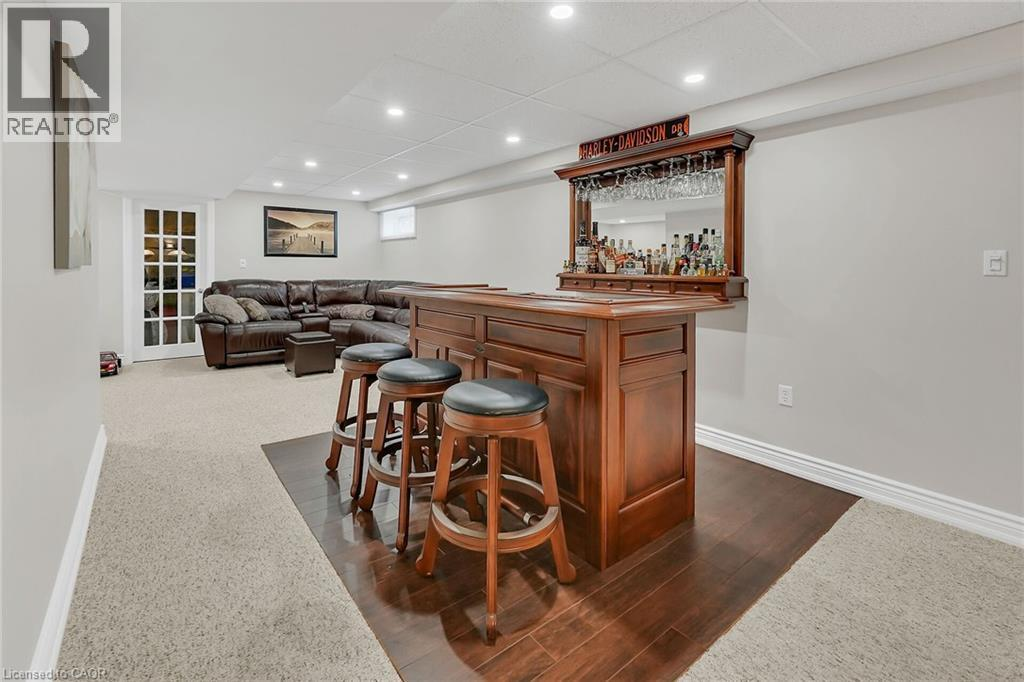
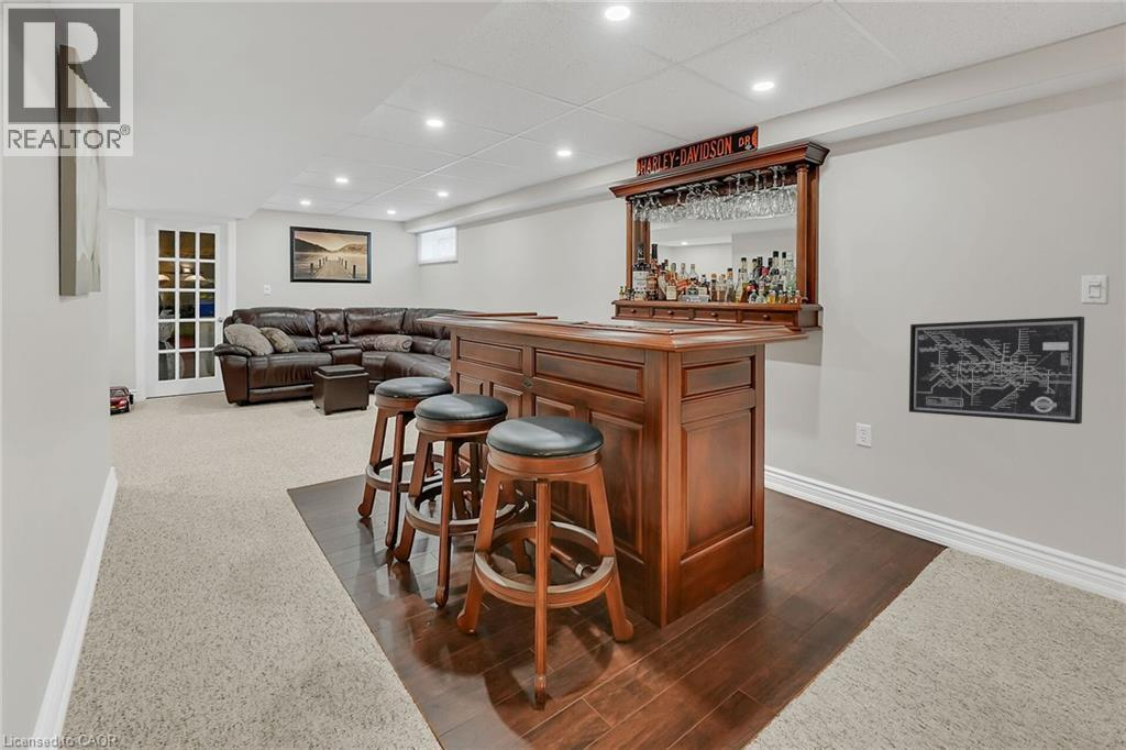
+ wall art [908,316,1085,424]
